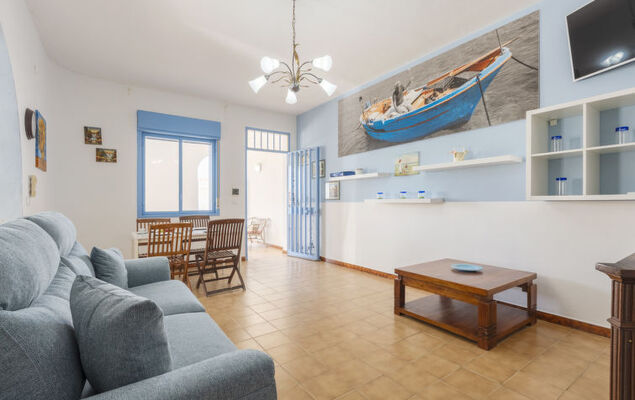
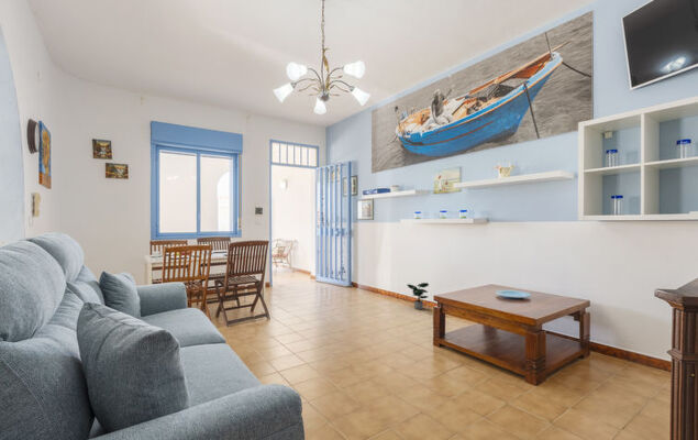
+ potted plant [407,282,430,310]
